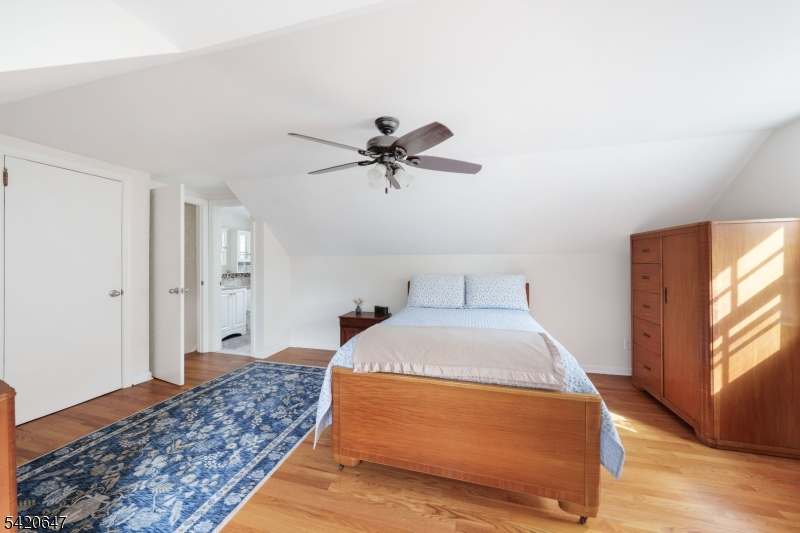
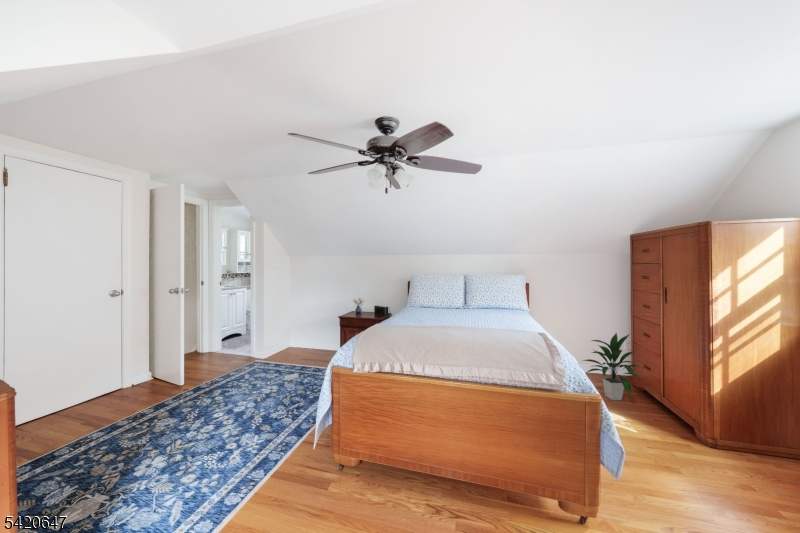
+ indoor plant [582,331,643,401]
